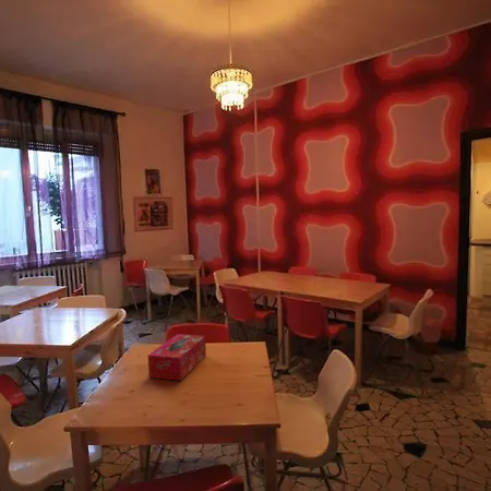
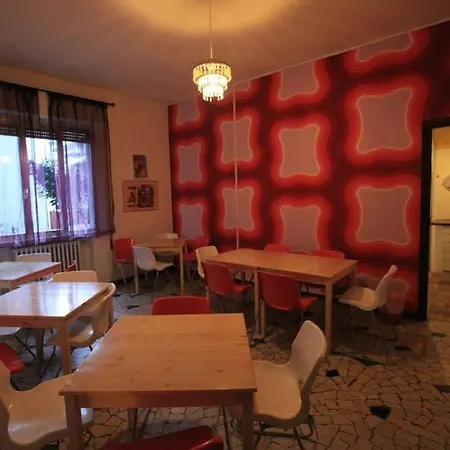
- tissue box [146,333,207,382]
